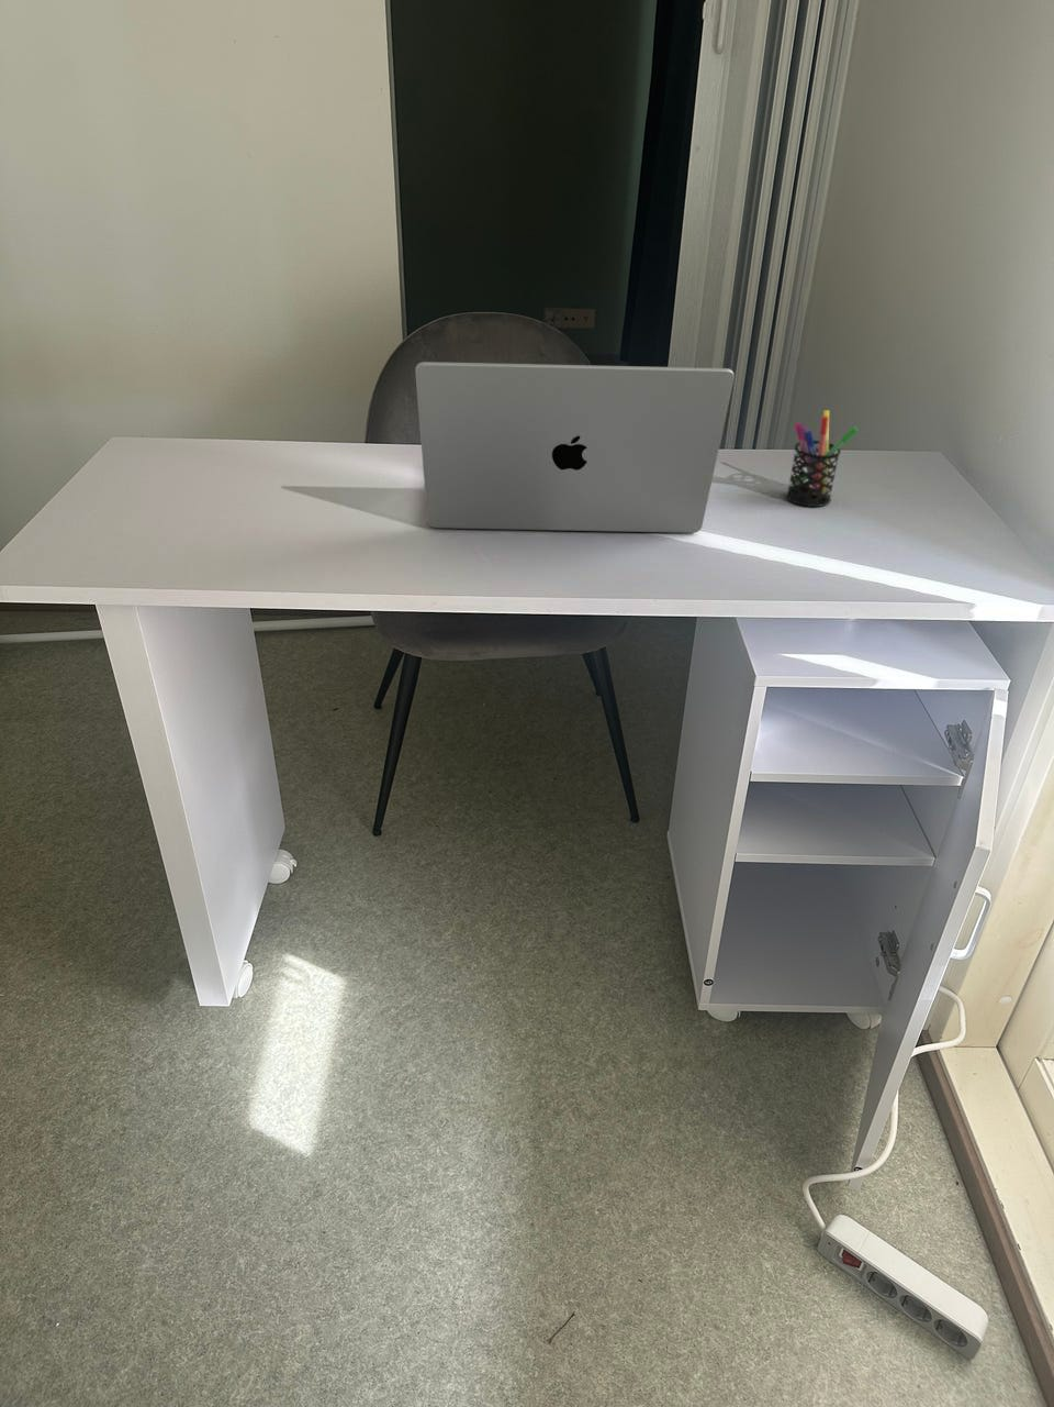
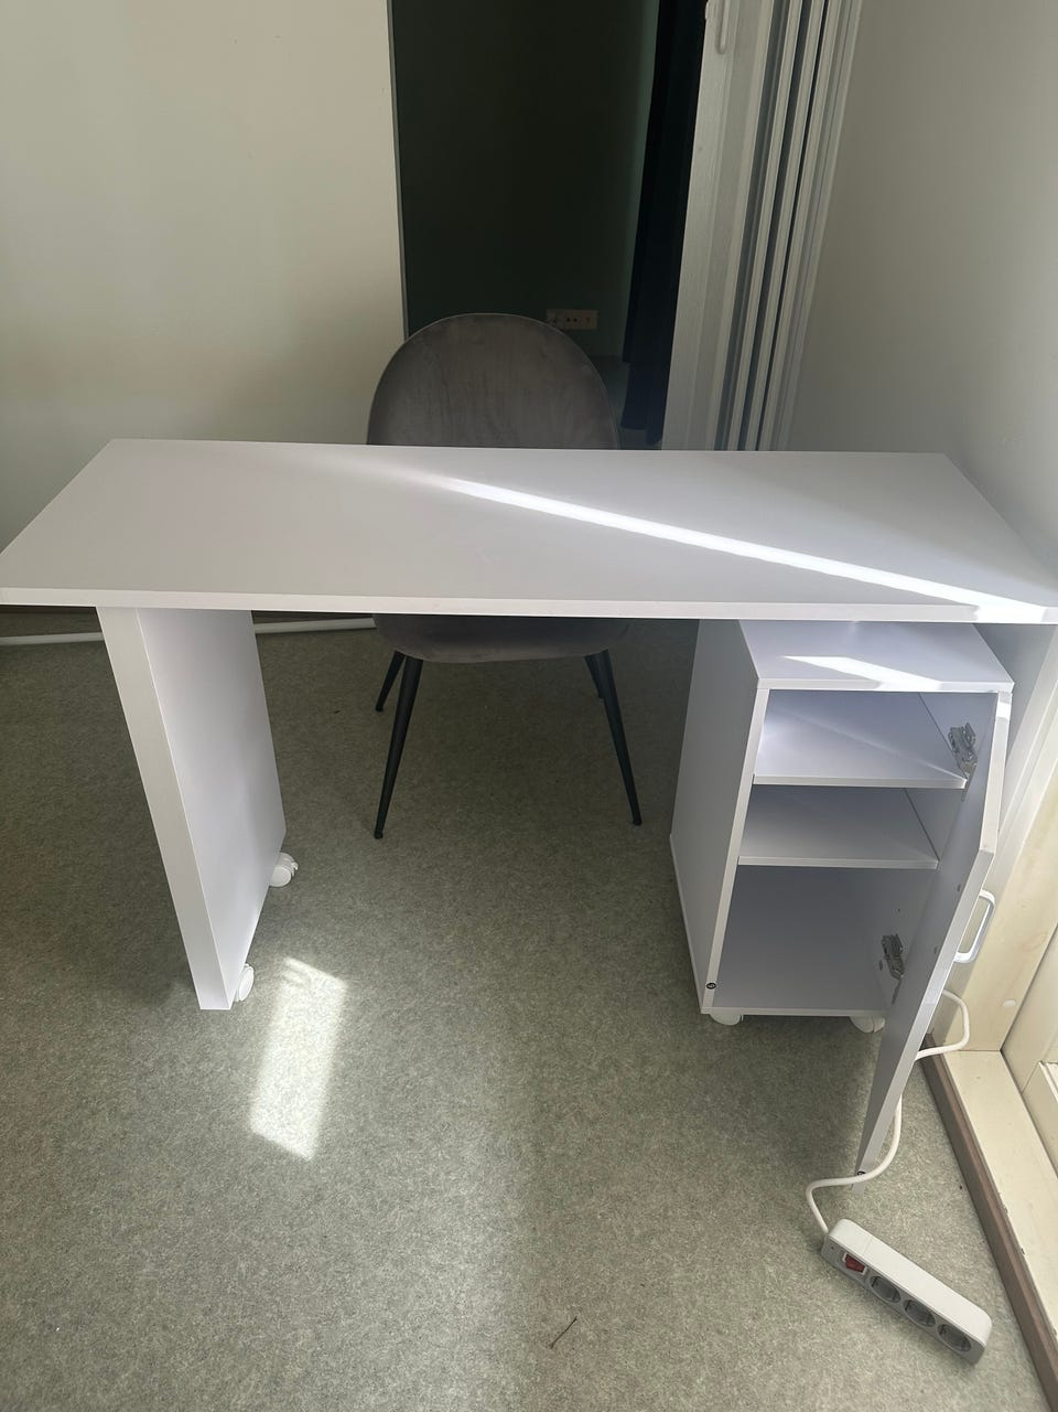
- pen holder [785,409,858,507]
- laptop [414,360,735,534]
